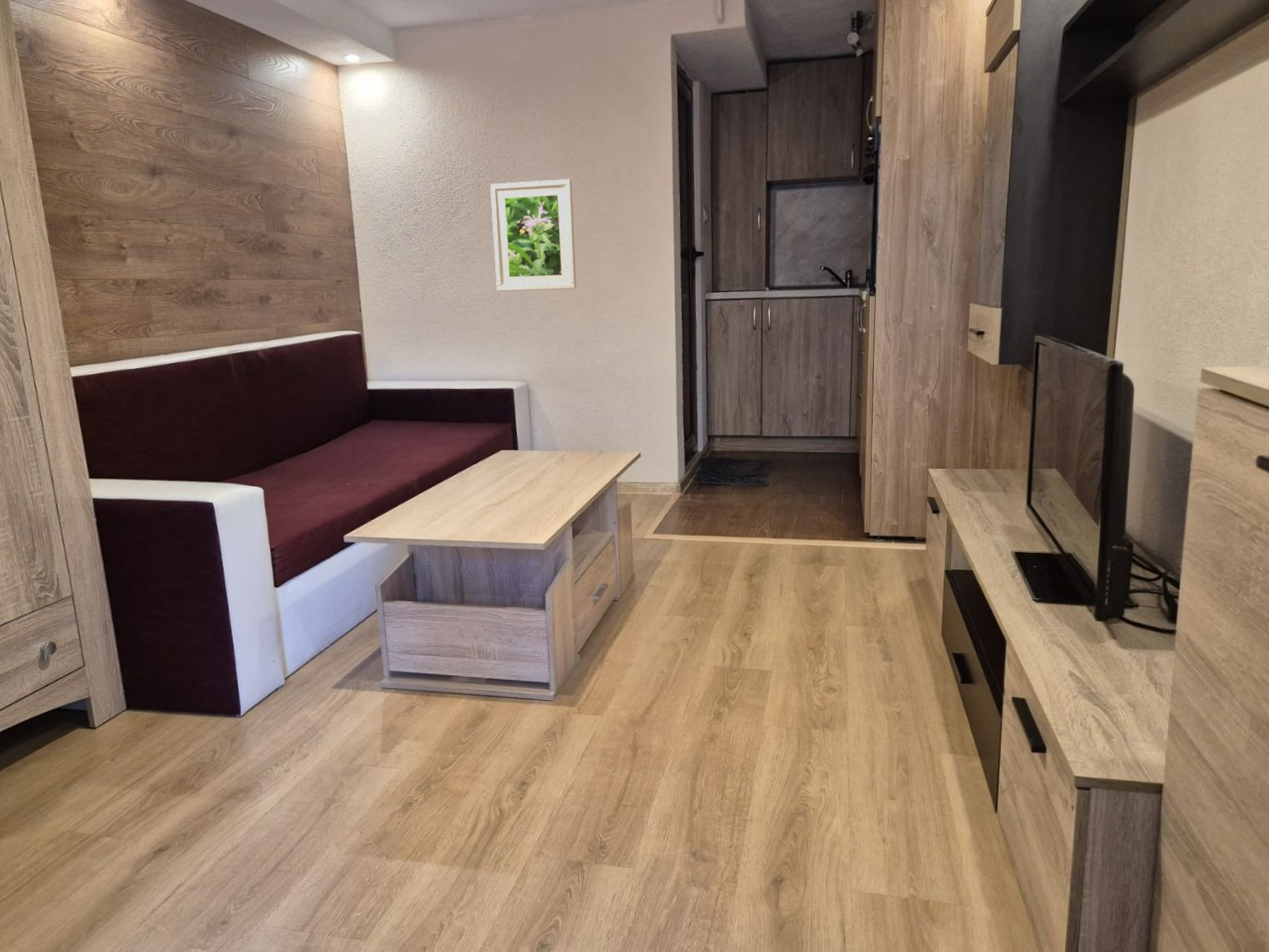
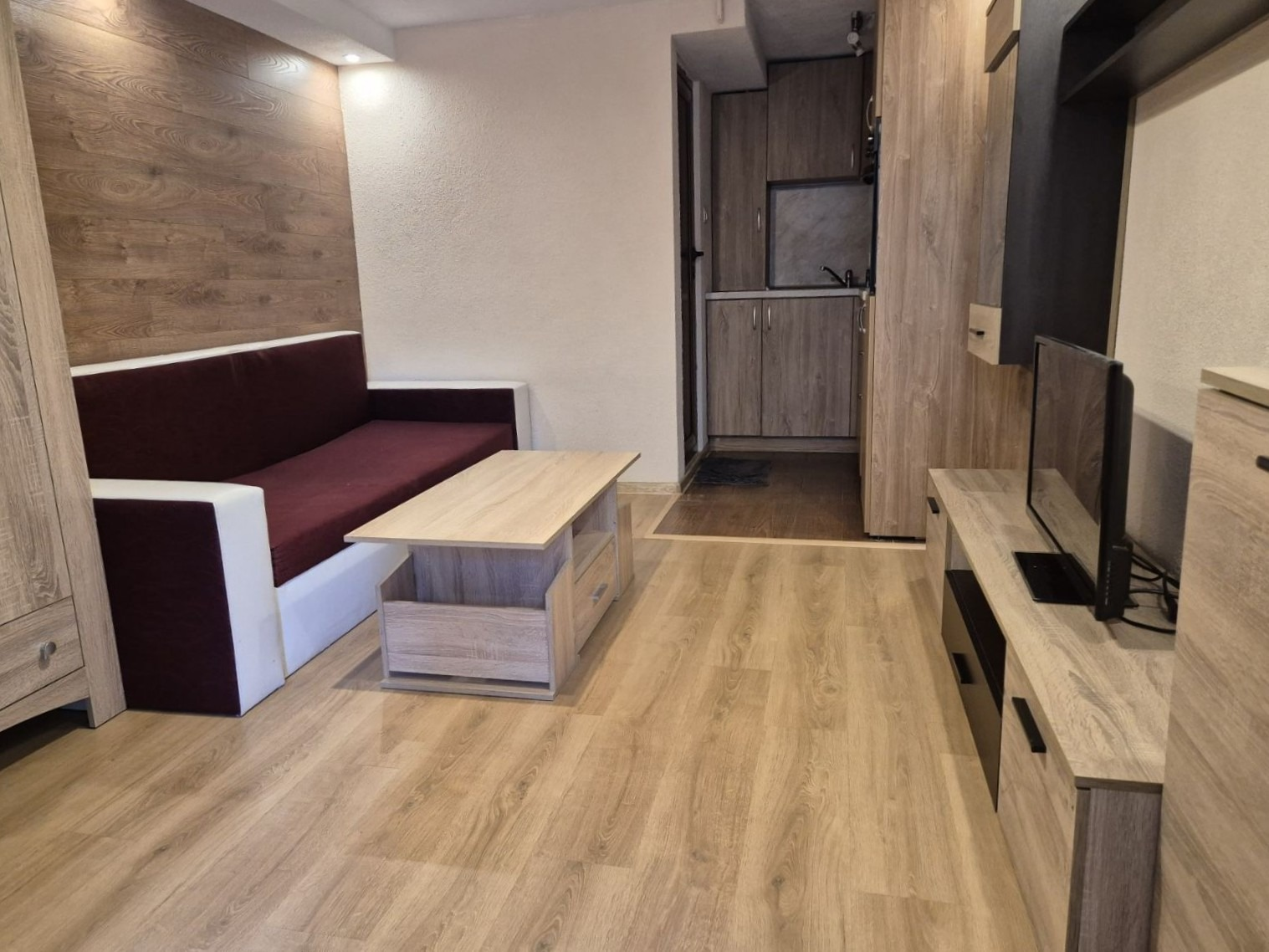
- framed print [489,178,577,292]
